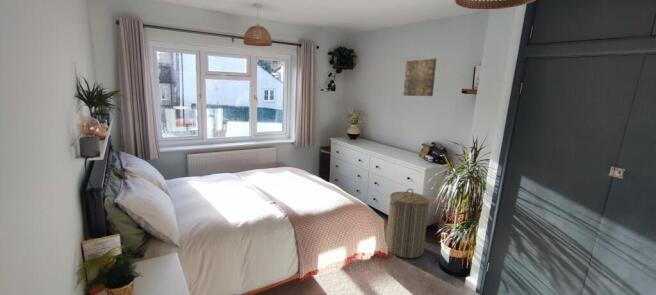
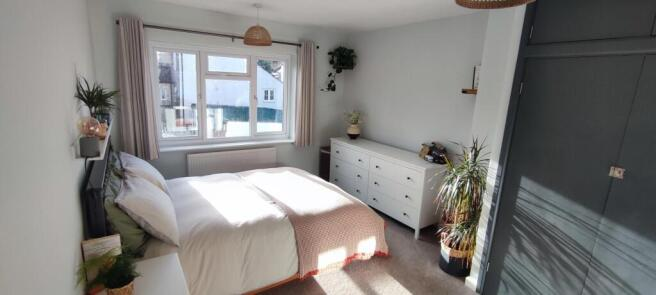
- wall art [402,58,438,97]
- laundry hamper [385,188,430,259]
